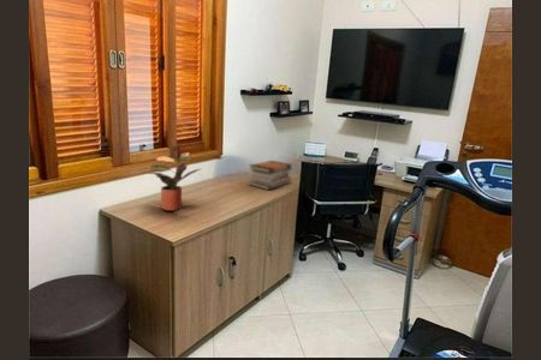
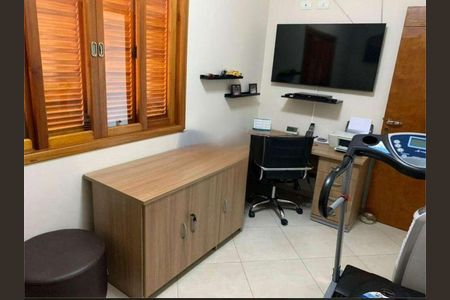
- book stack [248,160,293,191]
- potted plant [147,145,201,212]
